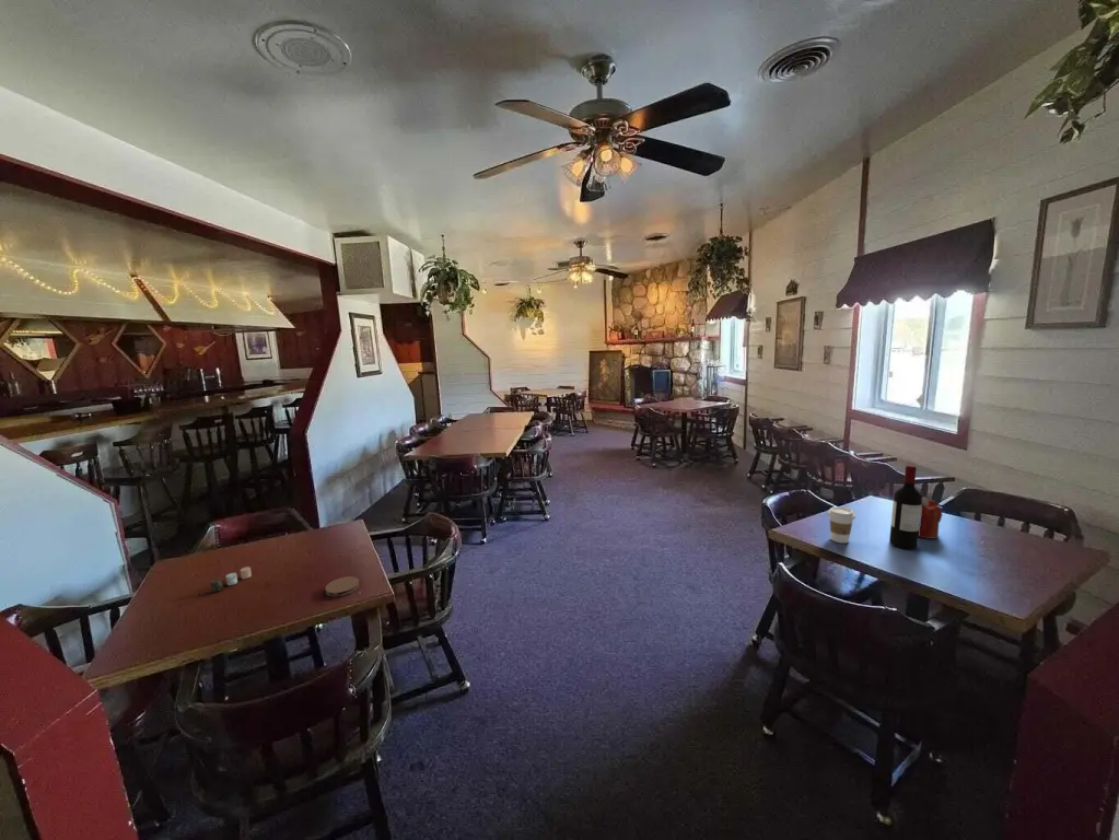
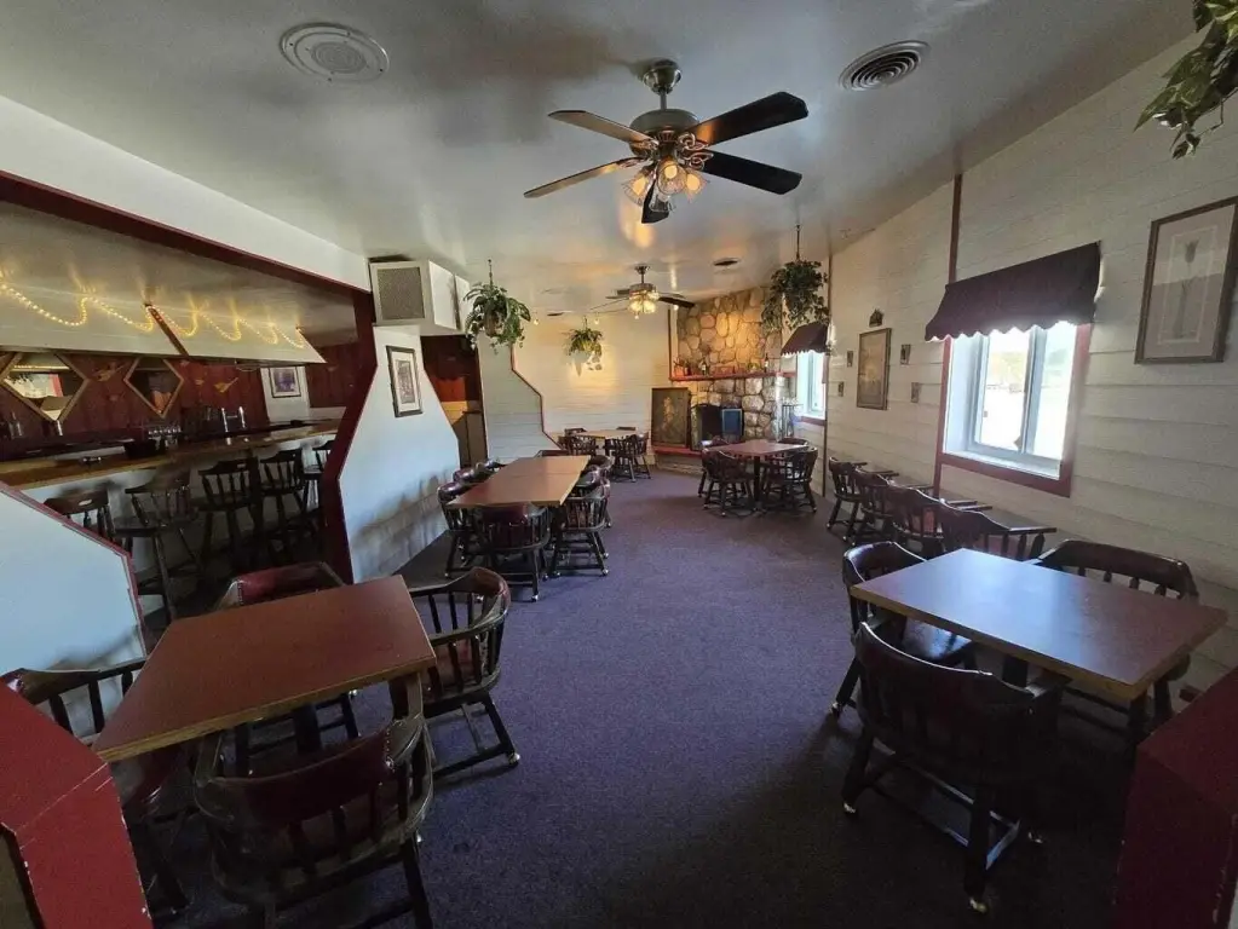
- candle [918,495,943,539]
- coaster [325,575,360,598]
- wine bottle [888,464,923,550]
- candle [210,565,253,593]
- coffee cup [827,505,856,545]
